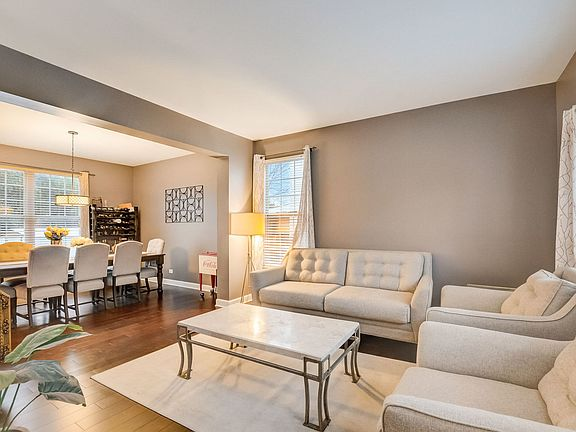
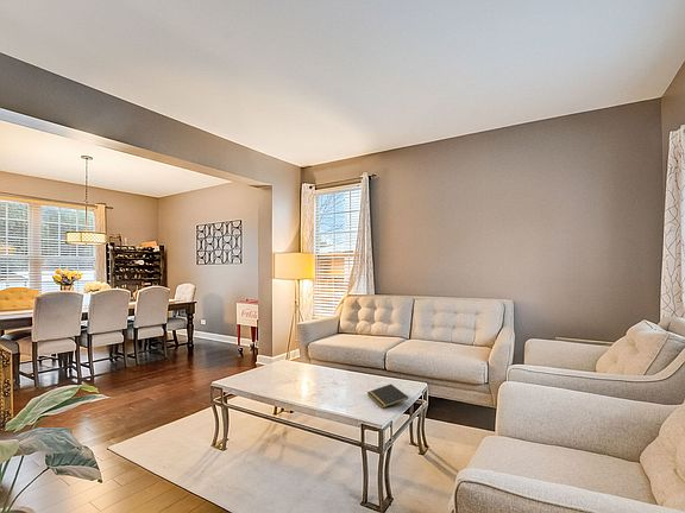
+ notepad [366,384,409,410]
